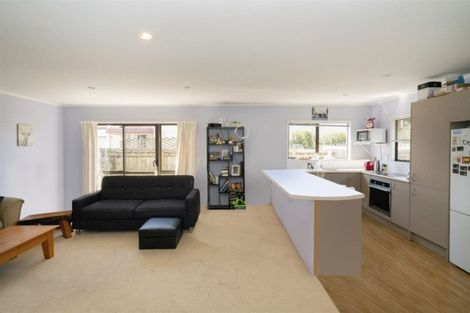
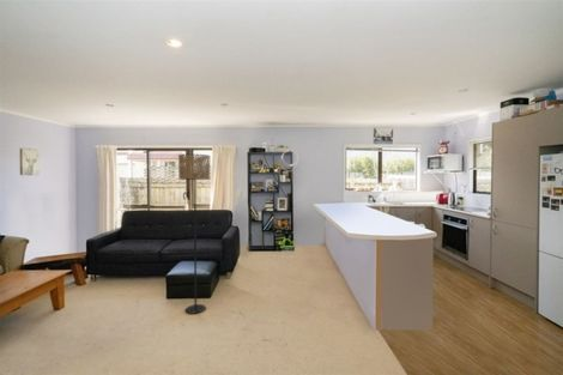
+ floor lamp [177,153,212,315]
